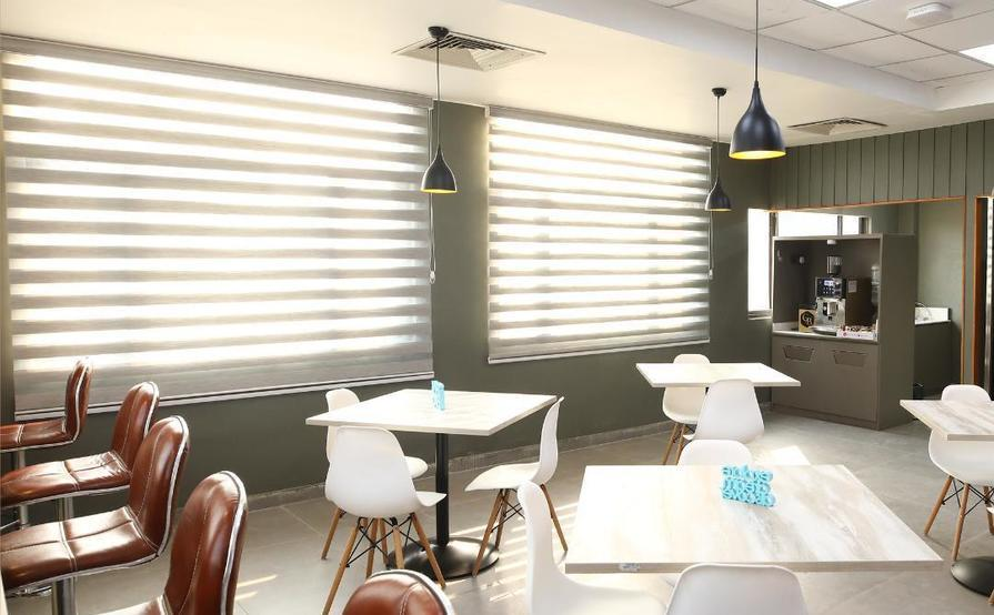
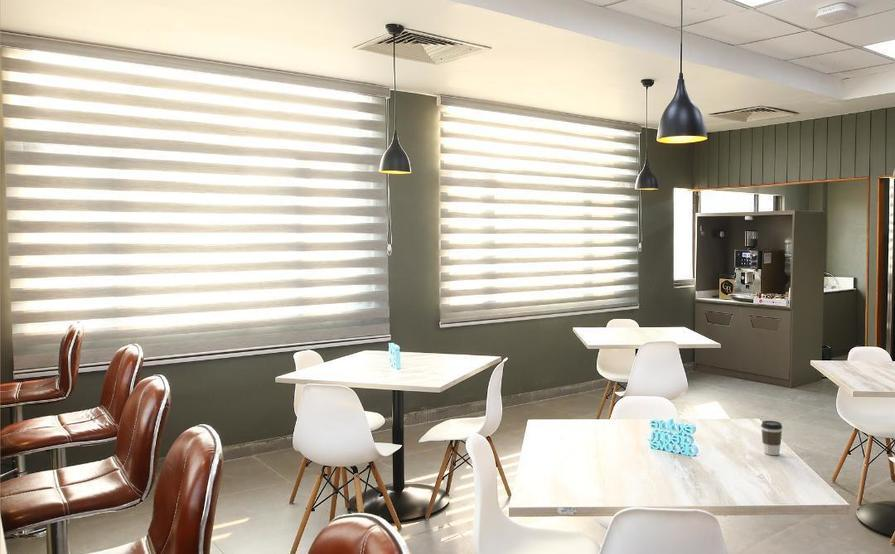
+ coffee cup [760,420,783,456]
